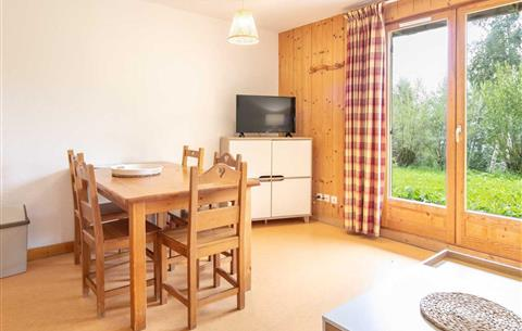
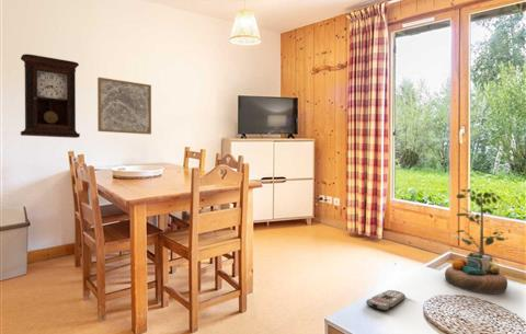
+ pendulum clock [20,53,81,139]
+ wall art [96,77,152,136]
+ decorative bowl [444,251,508,295]
+ remote control [365,289,407,312]
+ potted plant [450,187,506,263]
